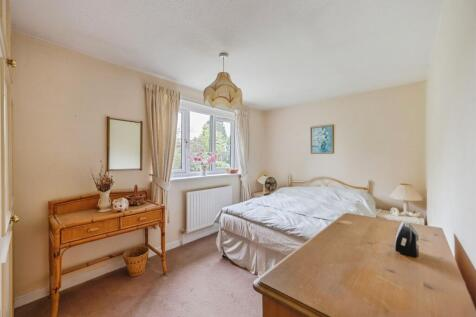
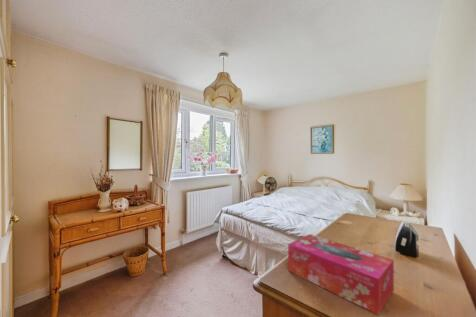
+ tissue box [287,233,395,316]
